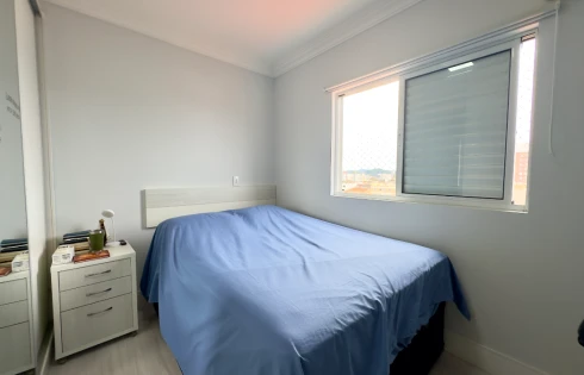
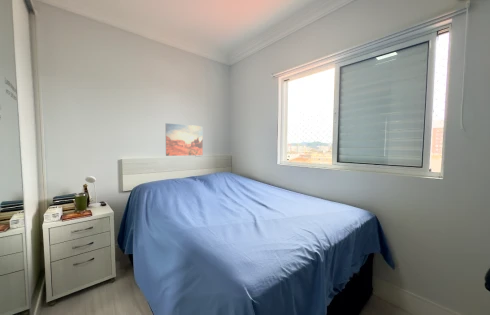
+ wall art [165,122,204,157]
